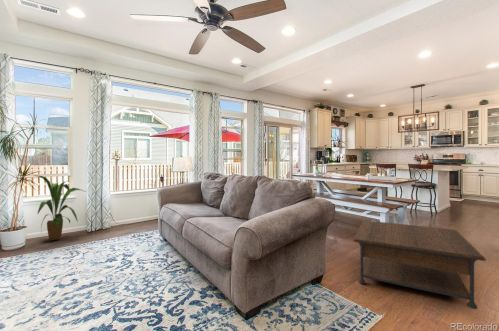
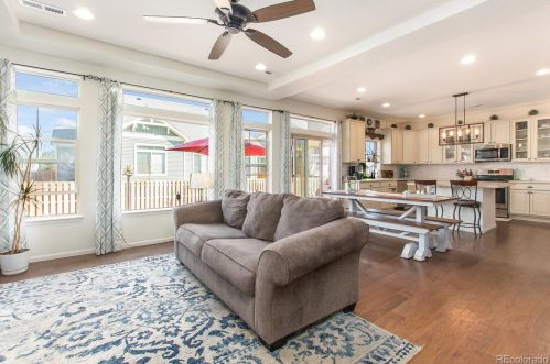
- house plant [33,174,87,242]
- coffee table [352,219,487,310]
